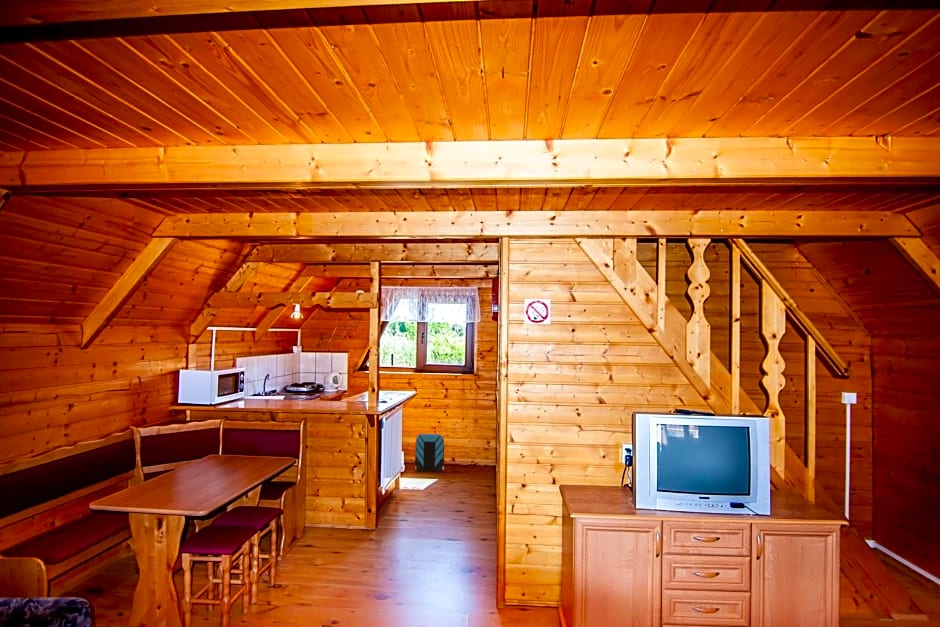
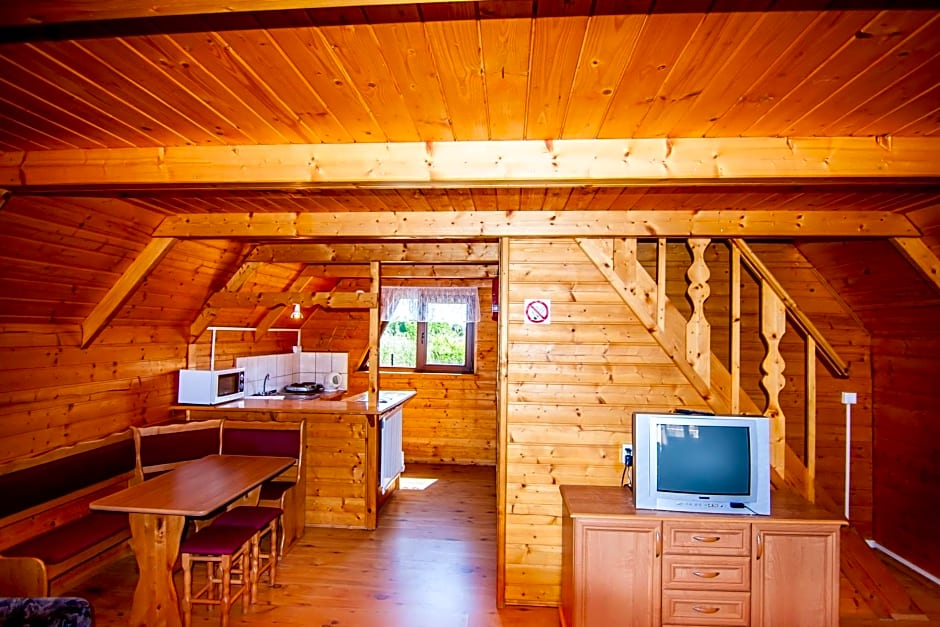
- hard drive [414,433,445,473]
